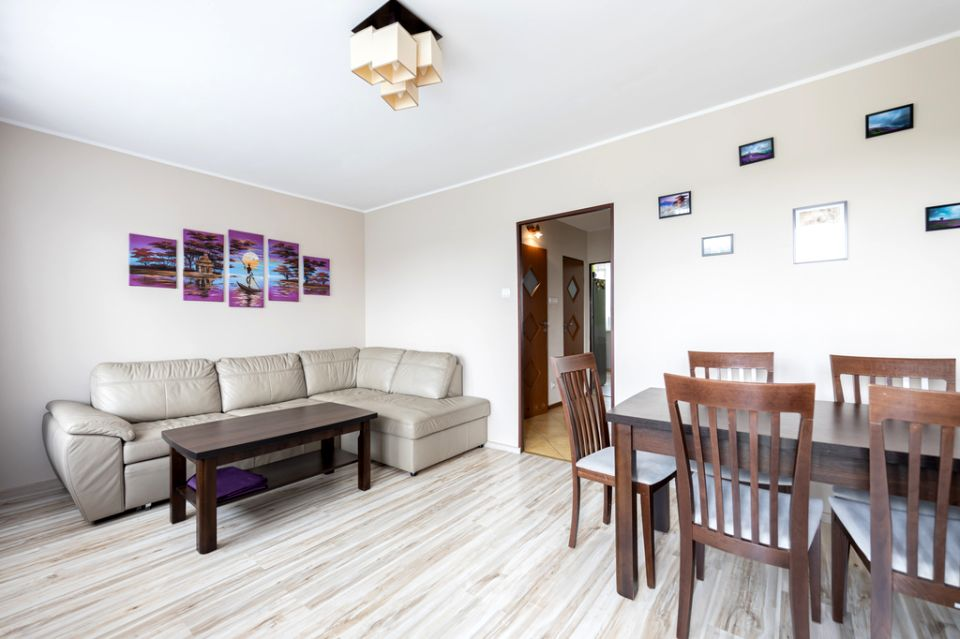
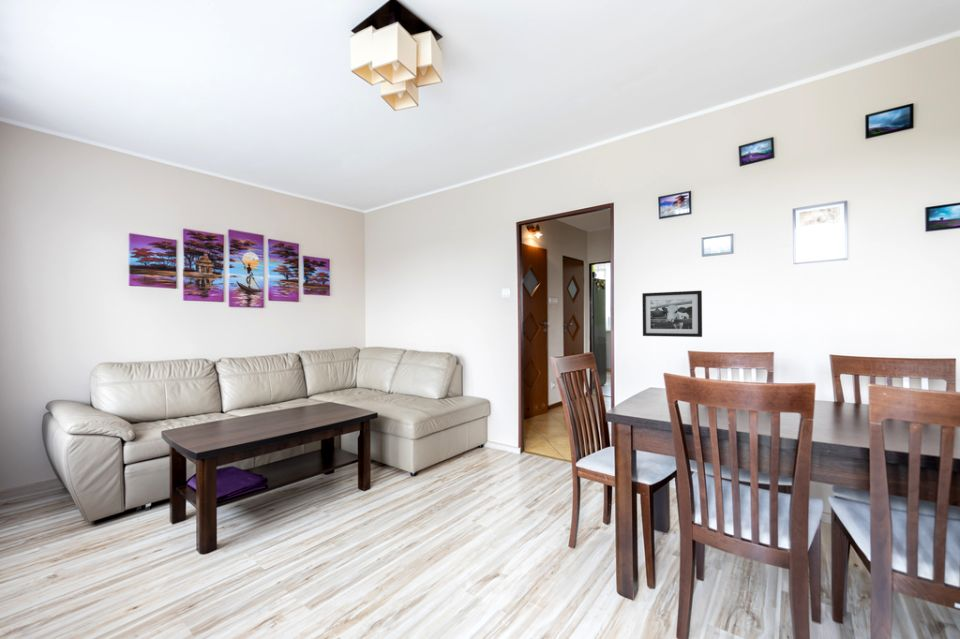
+ picture frame [641,290,703,338]
